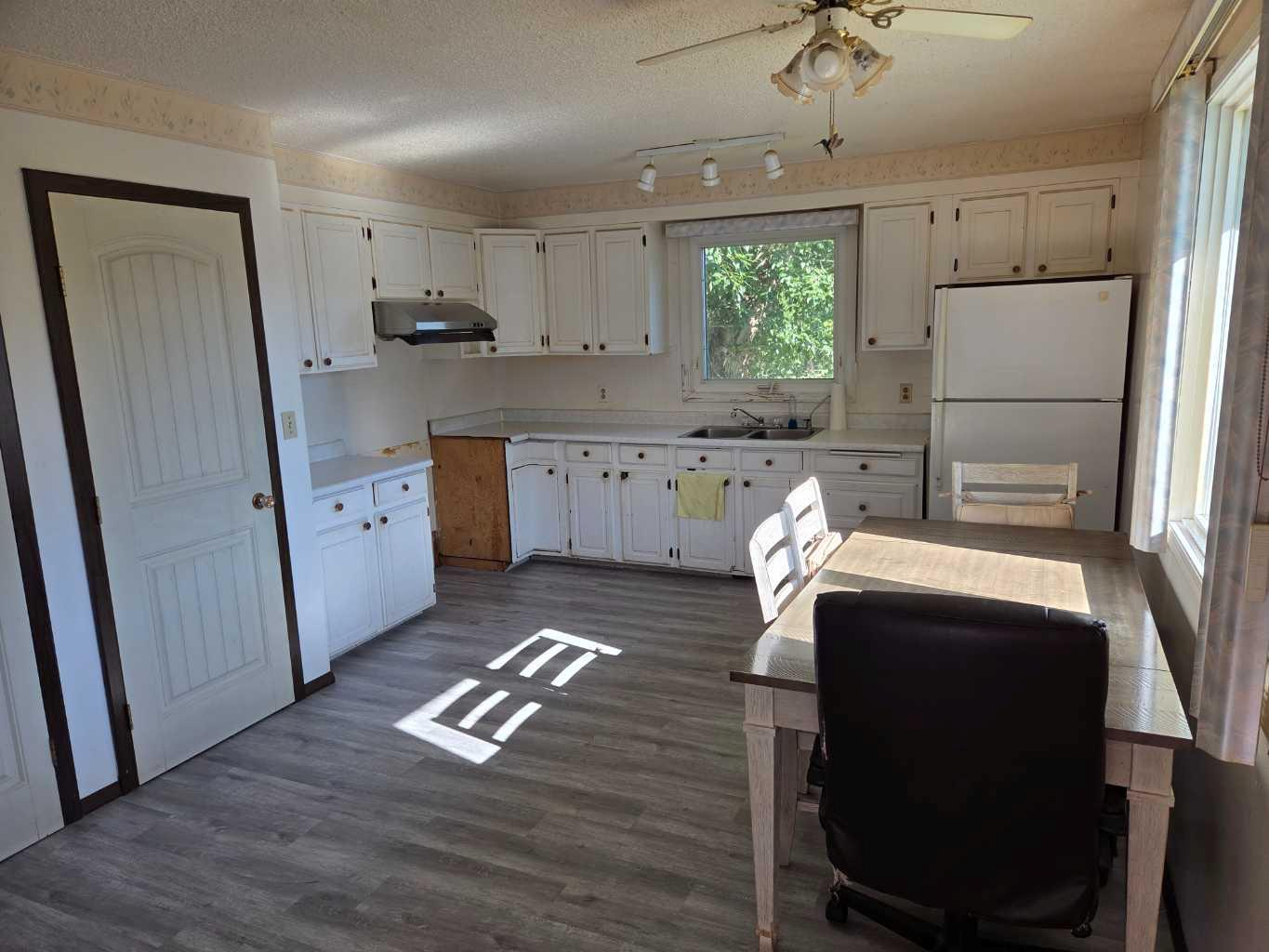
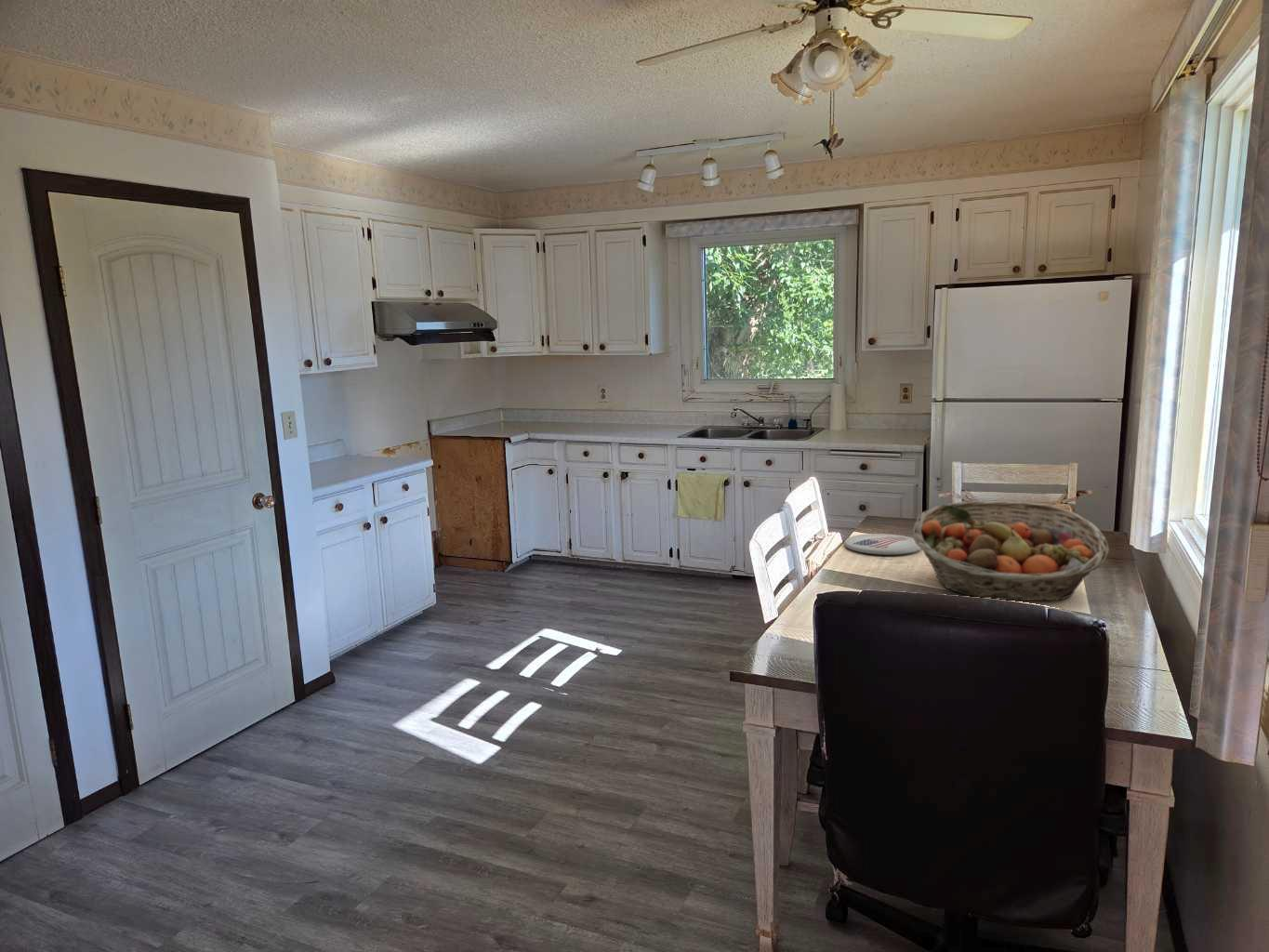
+ plate [842,533,921,556]
+ fruit basket [912,500,1110,602]
